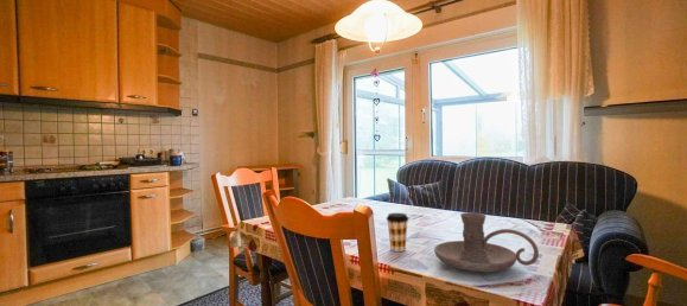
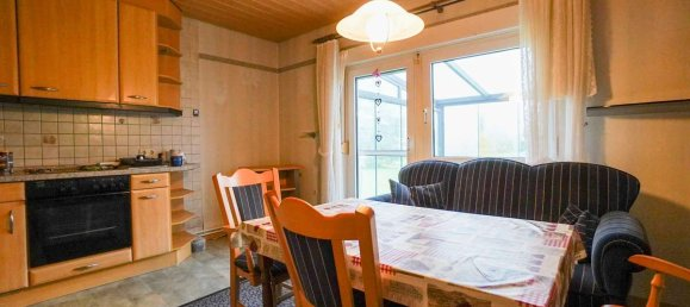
- candle holder [433,211,540,273]
- coffee cup [386,212,409,253]
